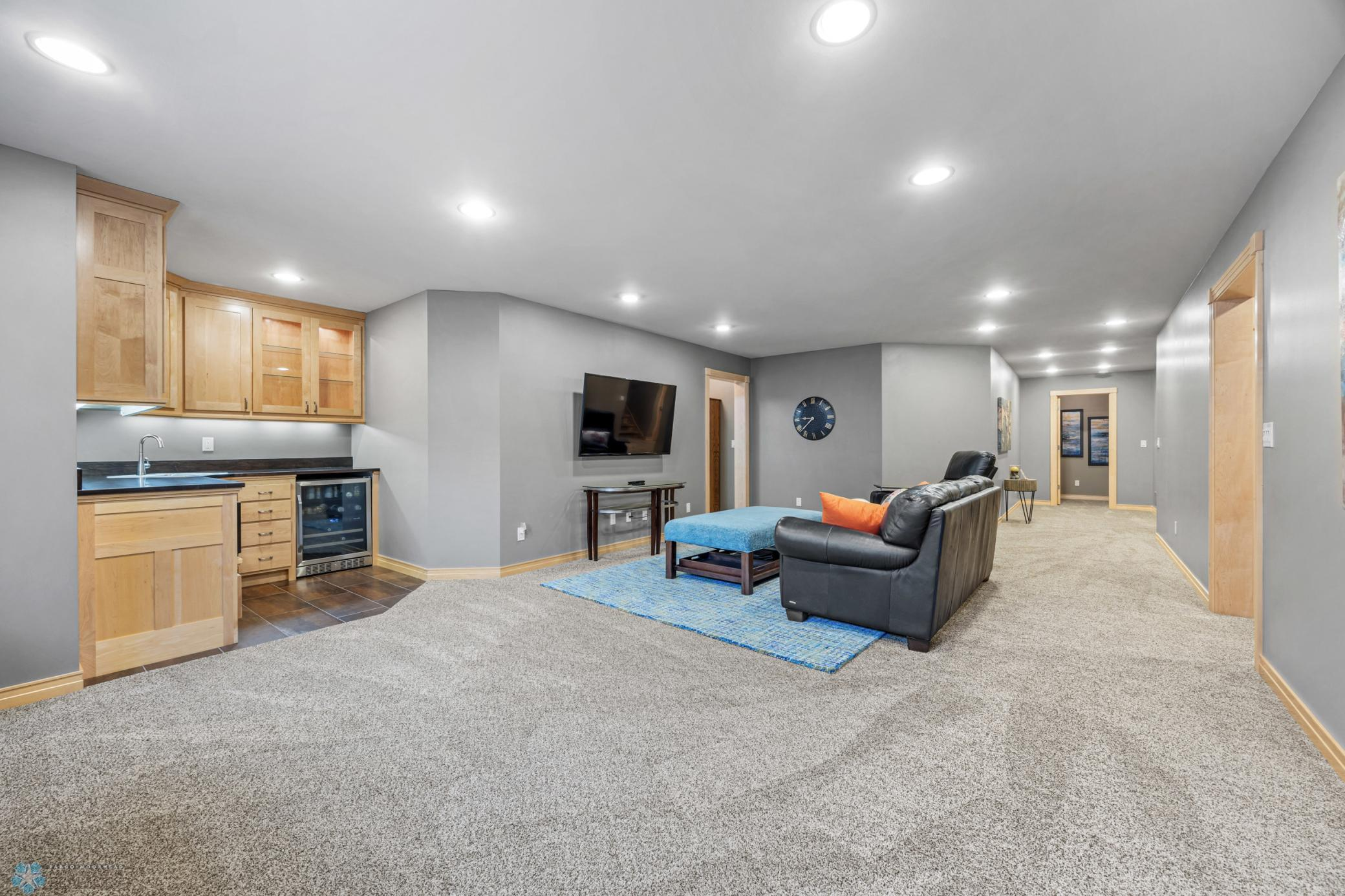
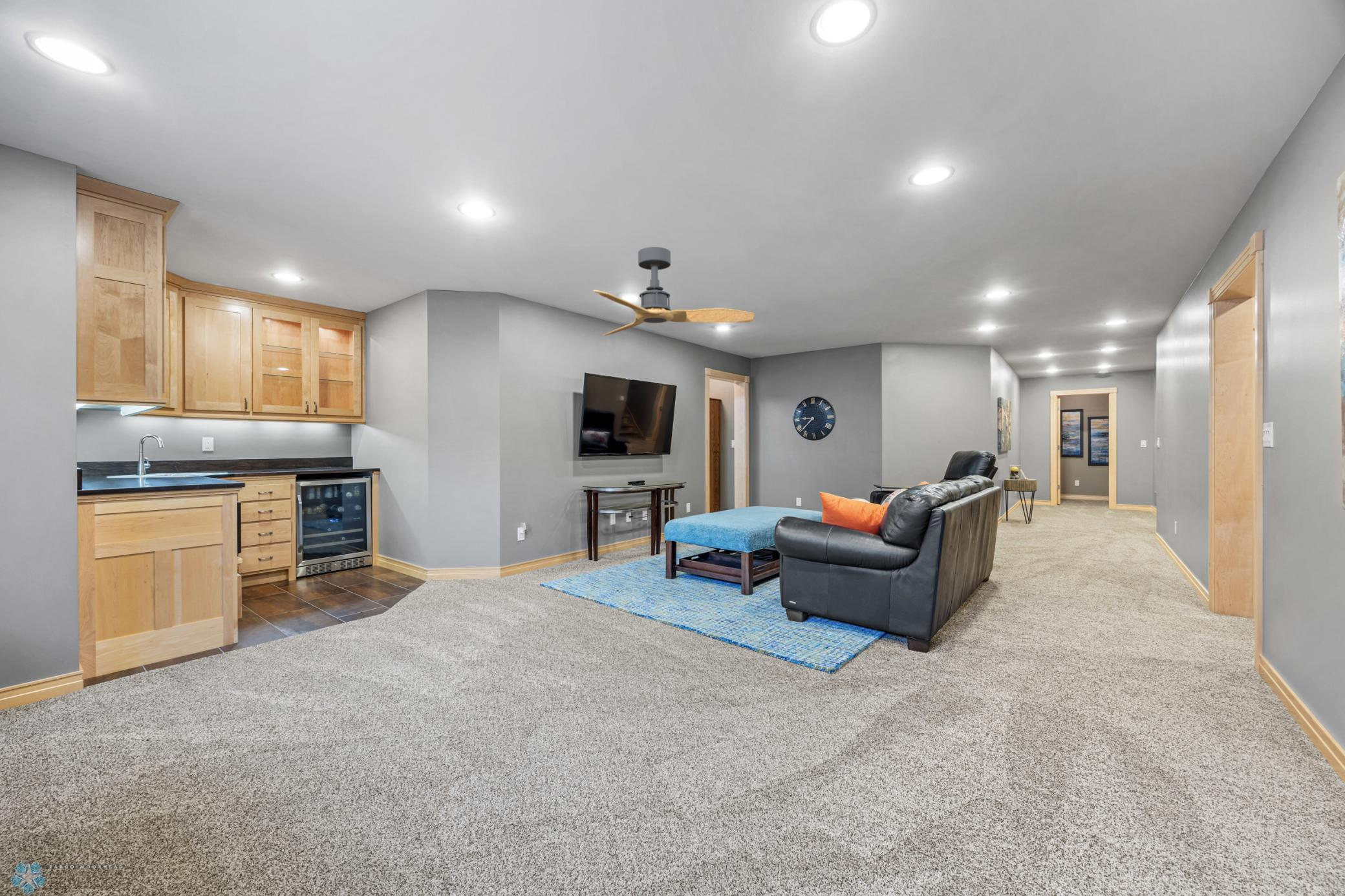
+ ceiling fan [592,246,755,337]
